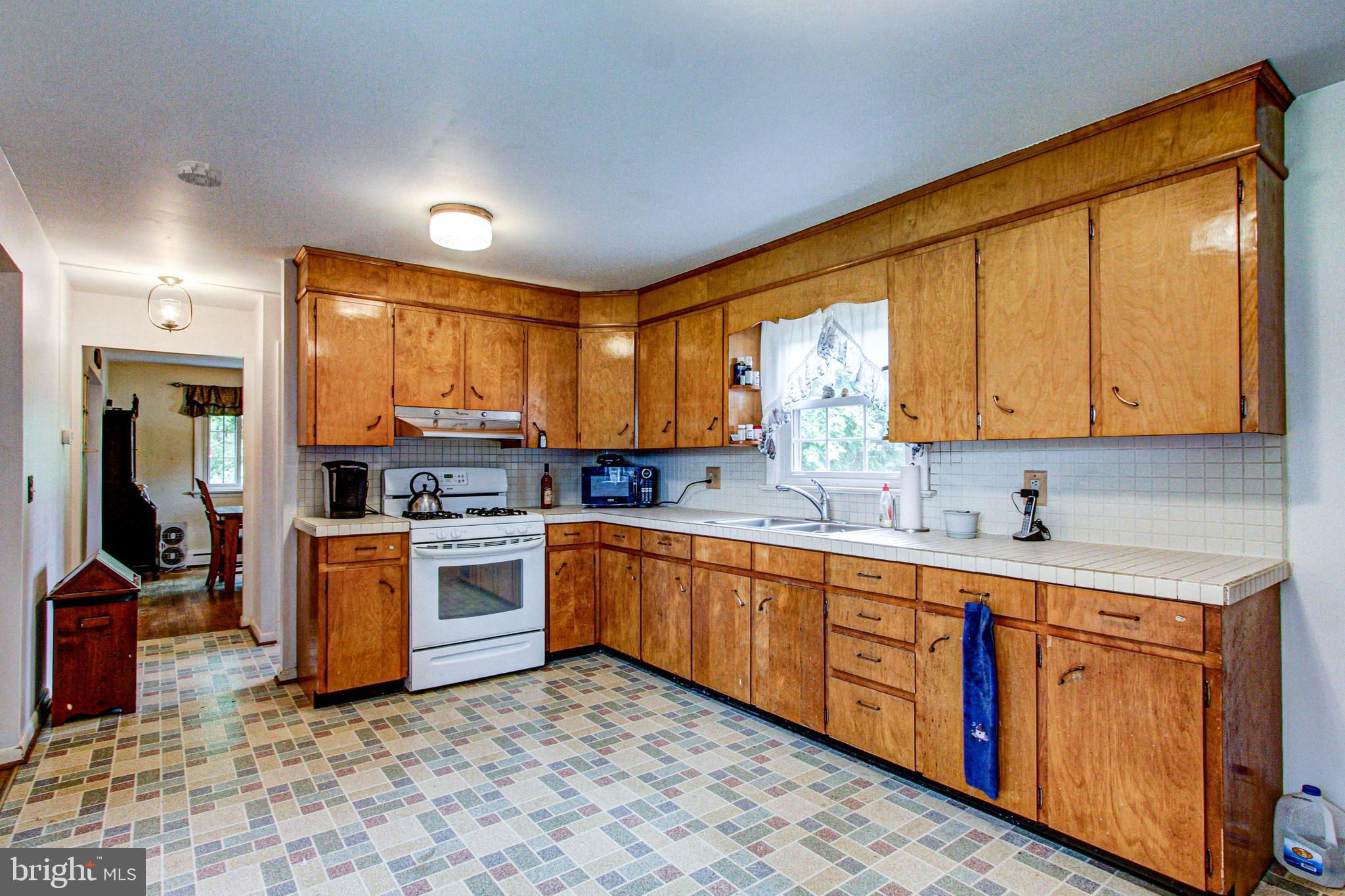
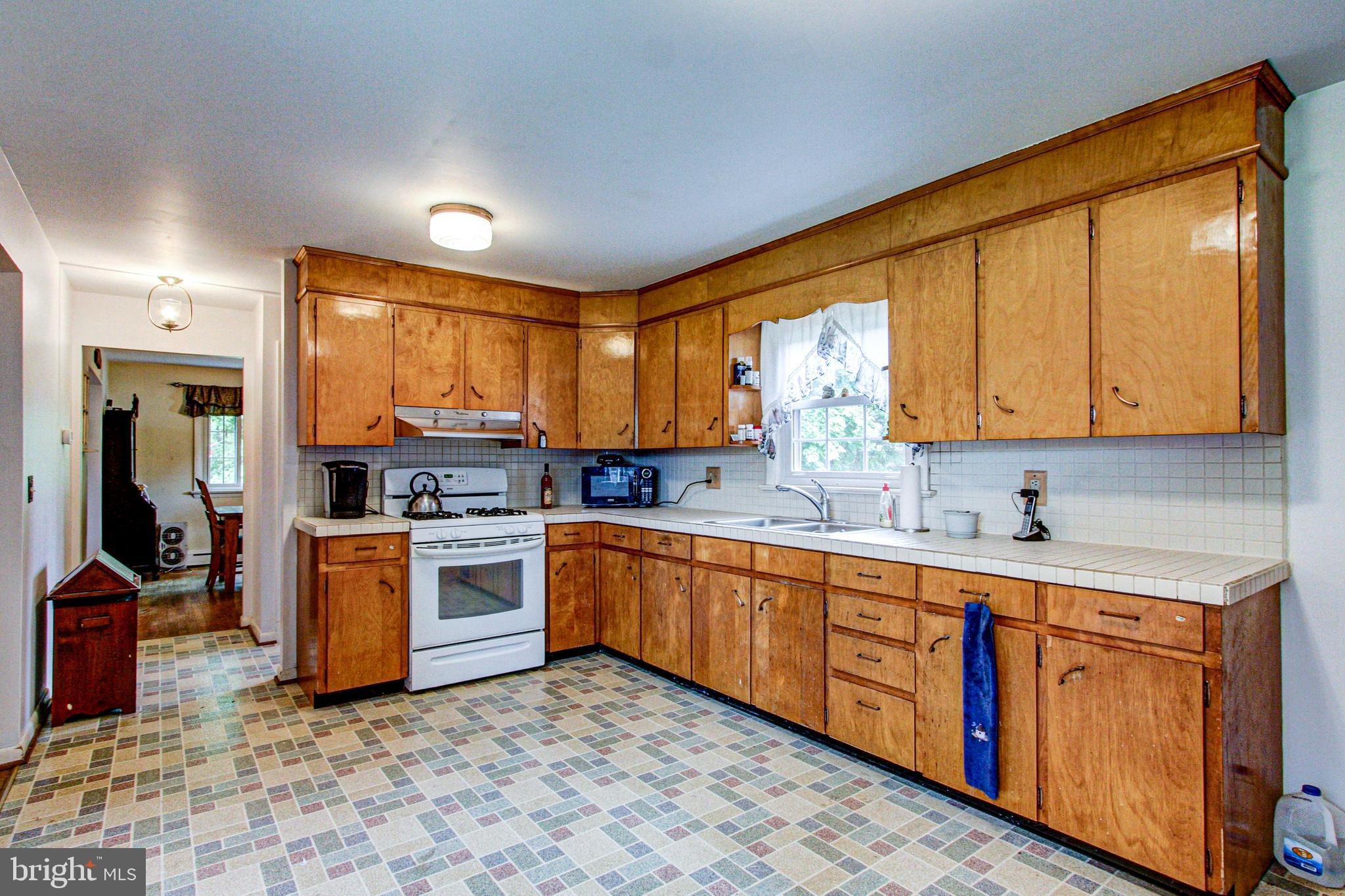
- smoke detector [177,160,223,188]
